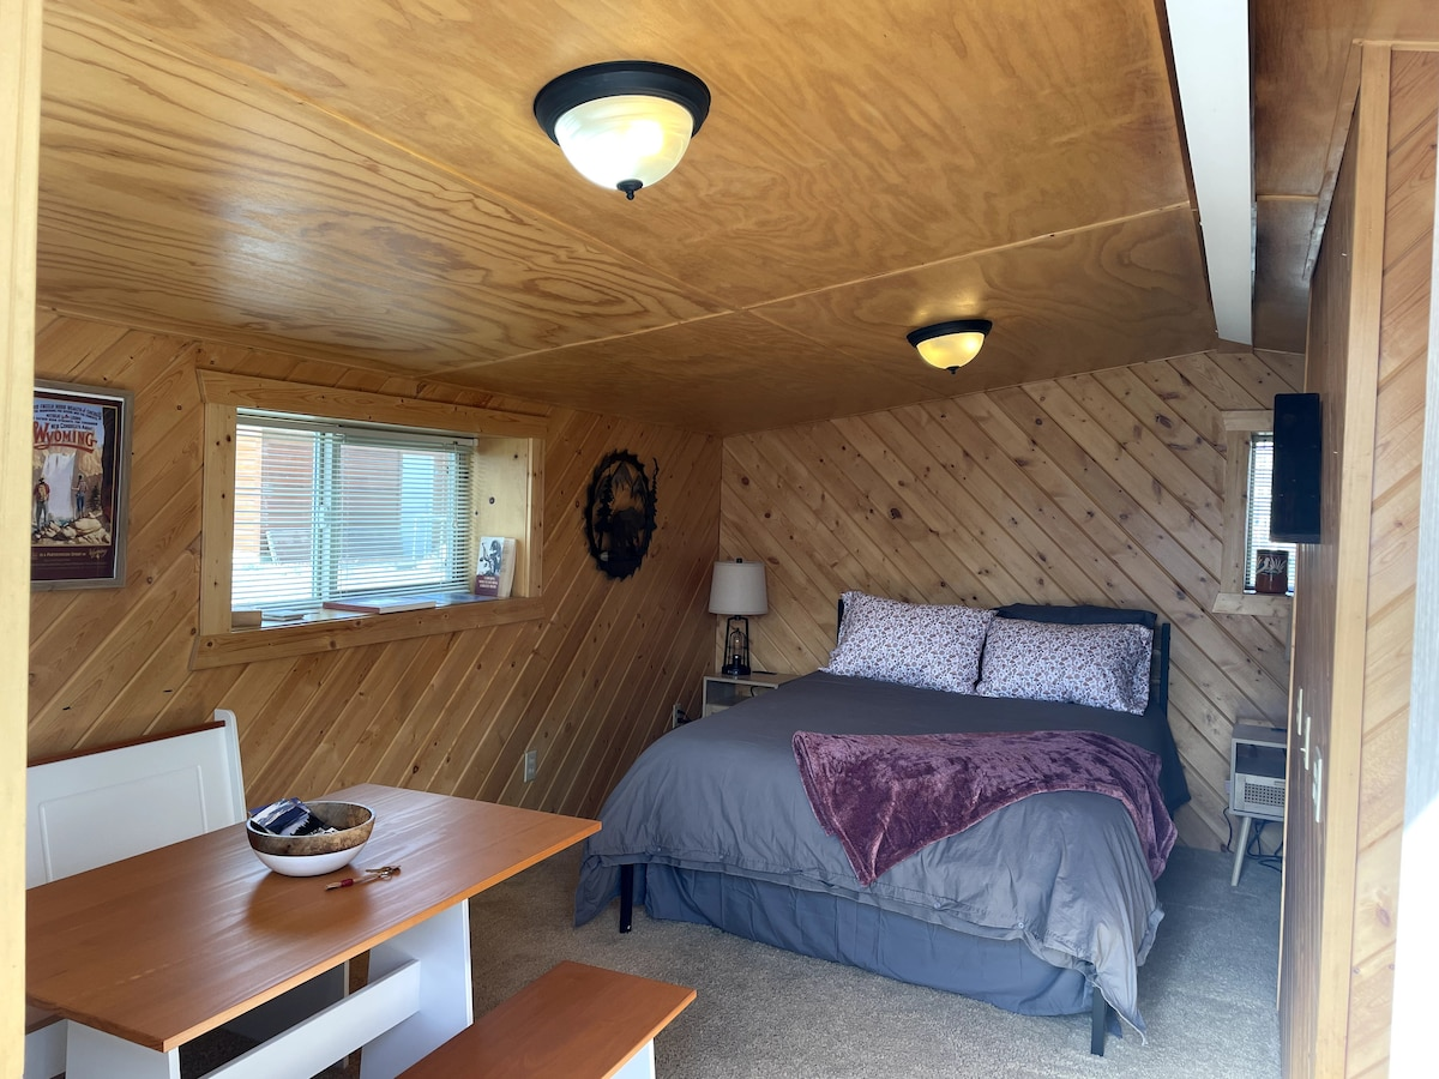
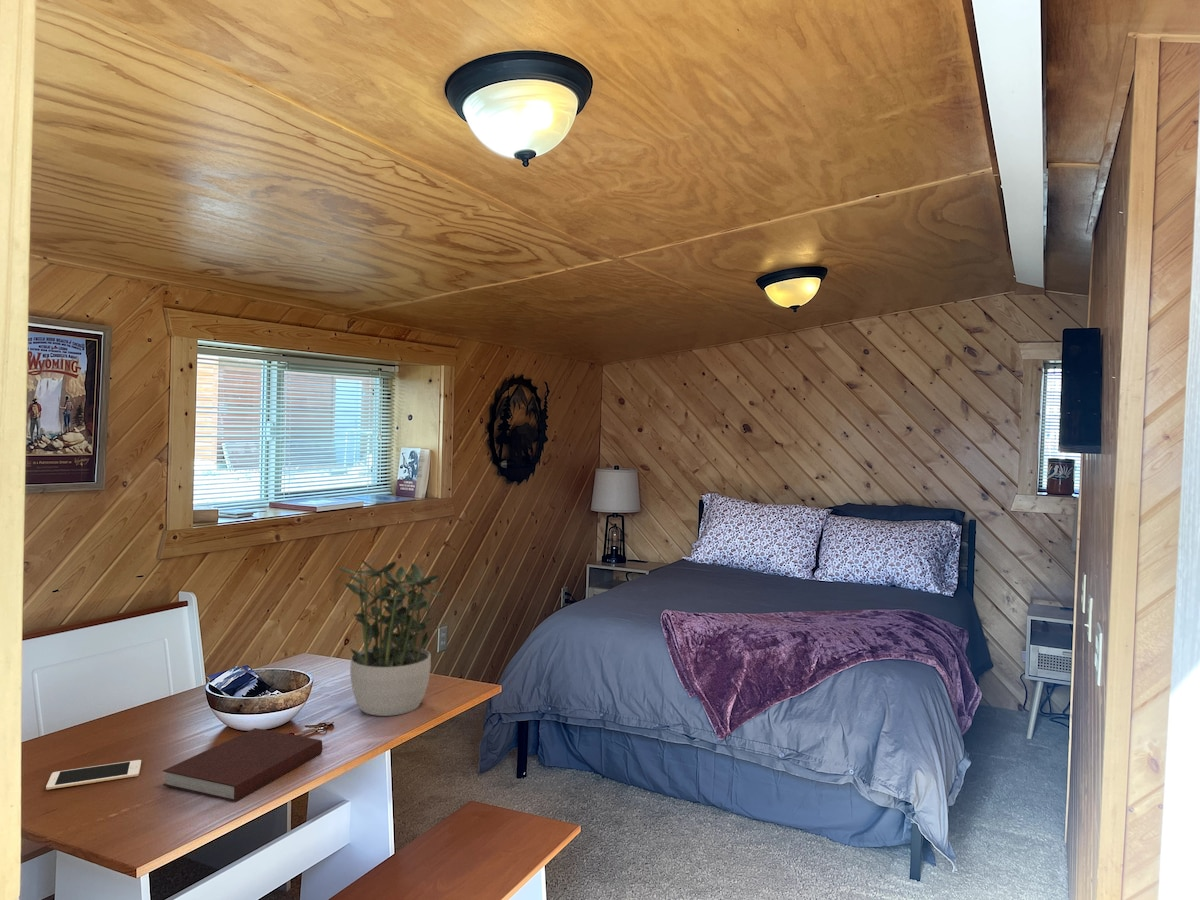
+ potted plant [336,554,450,717]
+ cell phone [45,759,142,791]
+ notebook [162,727,323,803]
